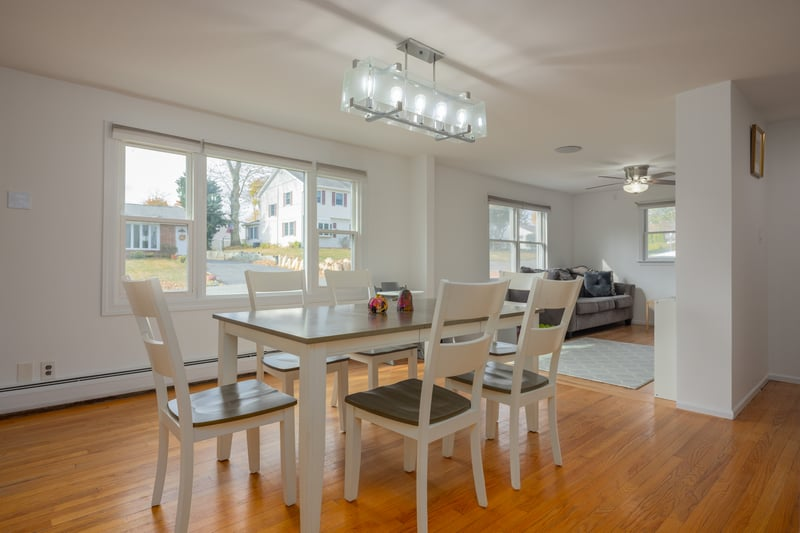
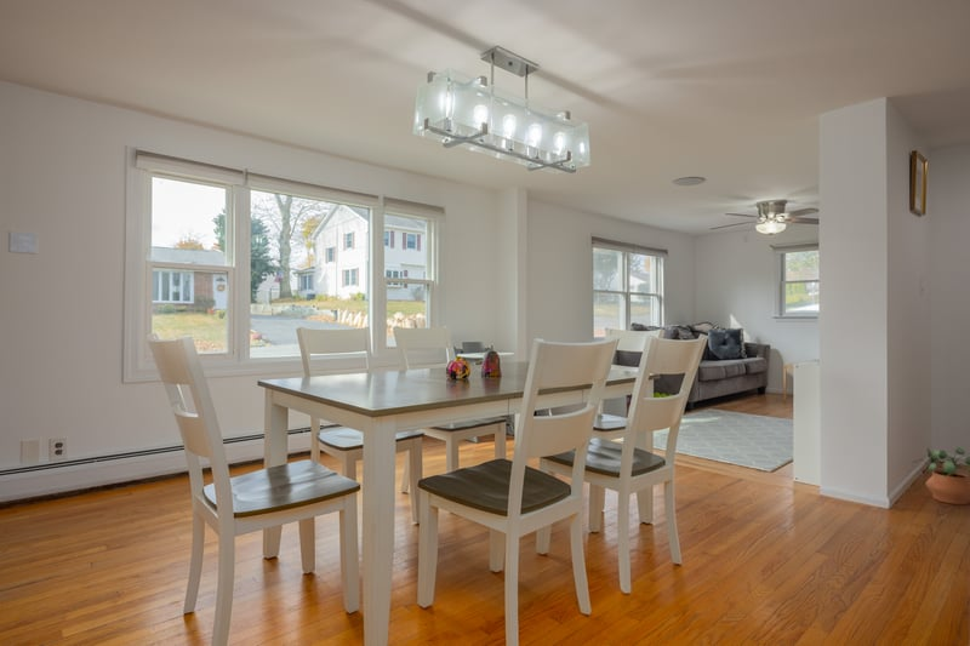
+ potted plant [912,446,970,505]
